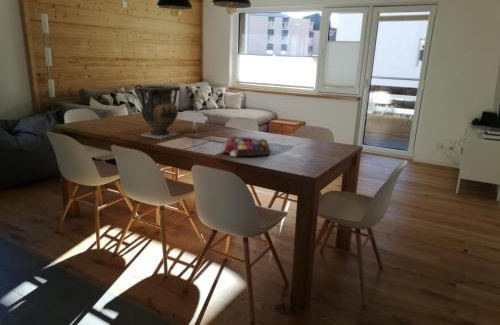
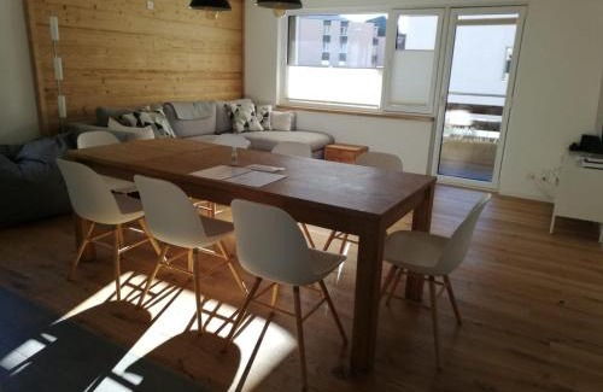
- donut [221,135,271,157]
- vase [137,84,181,140]
